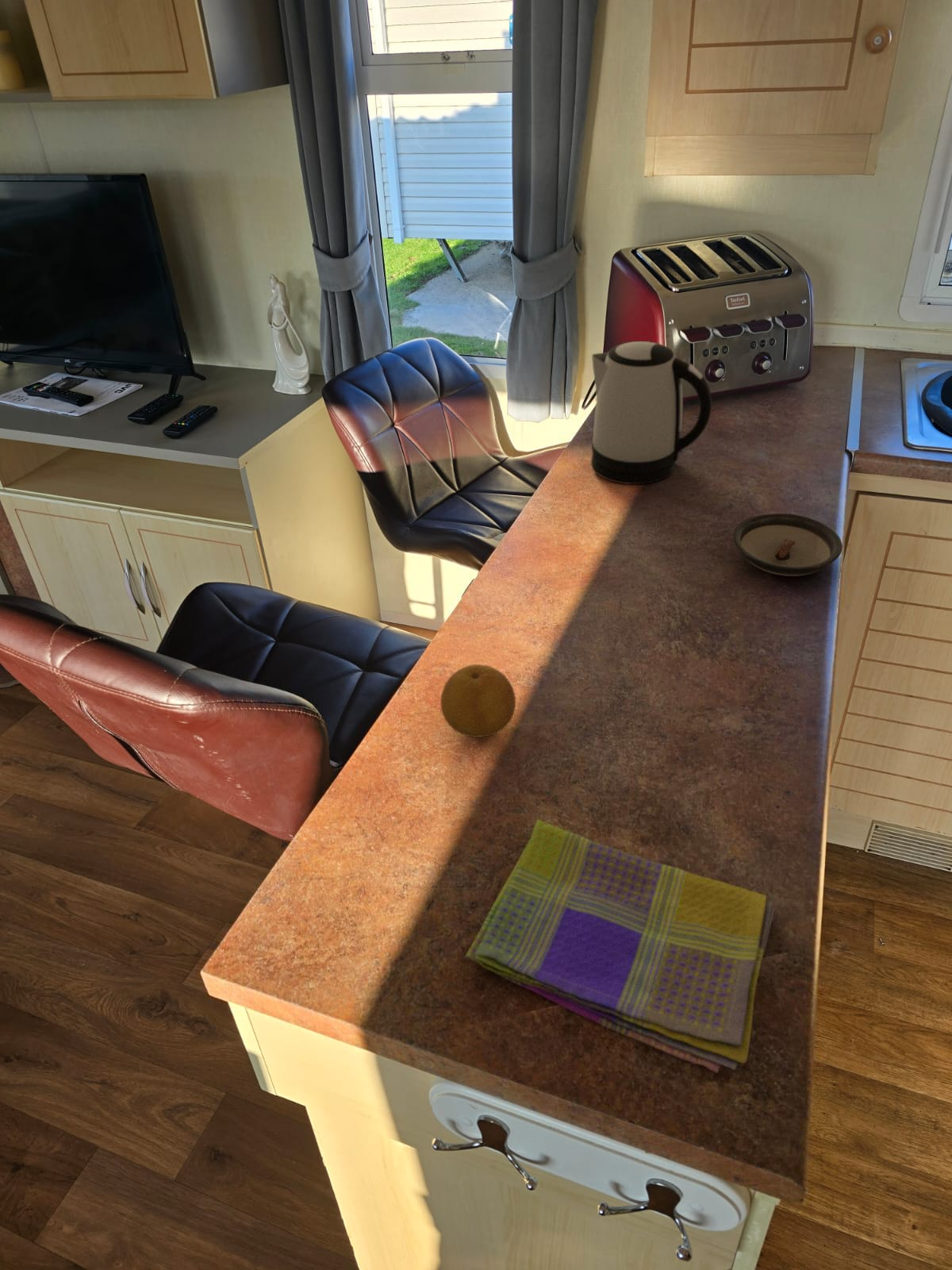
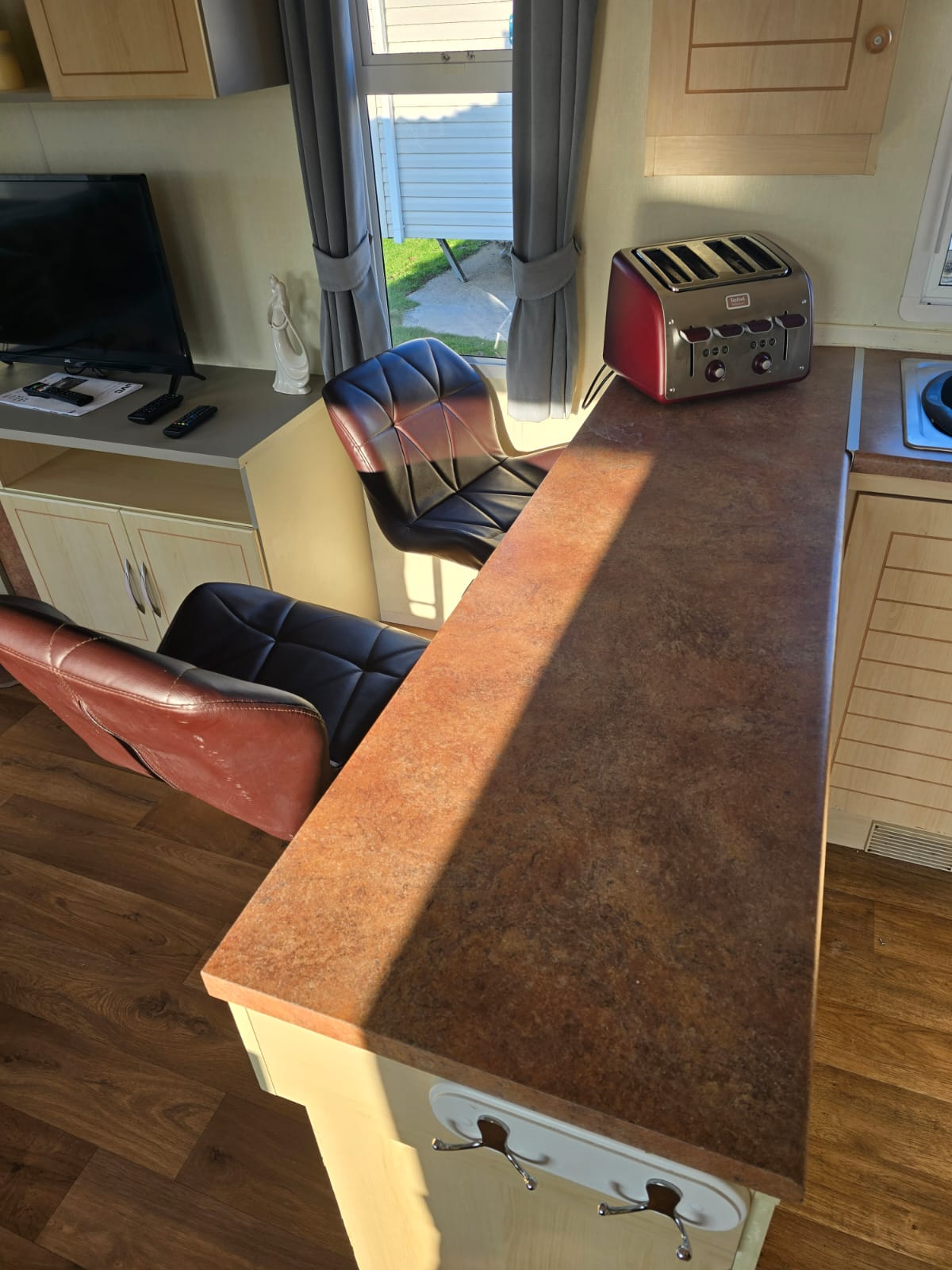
- fruit [440,664,516,738]
- dish towel [465,818,776,1074]
- kettle [590,341,712,485]
- saucer [732,513,843,577]
